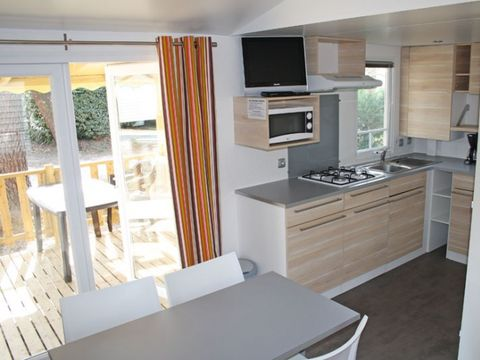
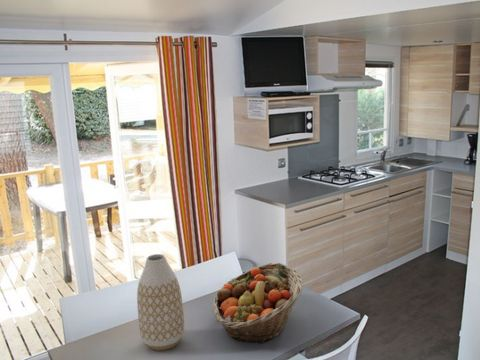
+ vase [136,253,185,351]
+ fruit basket [212,262,304,344]
